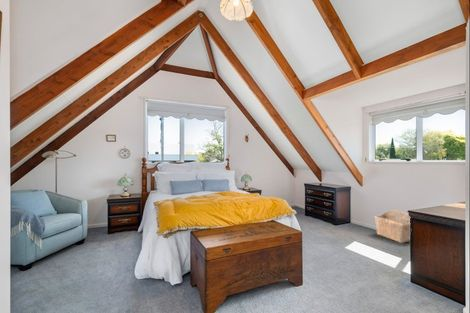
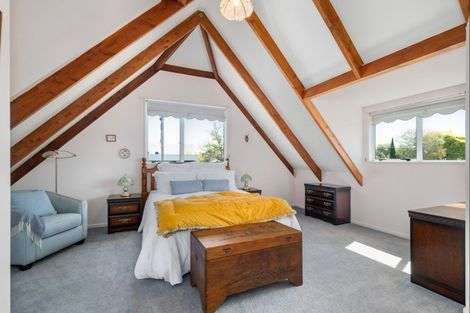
- wicker basket [374,209,411,244]
